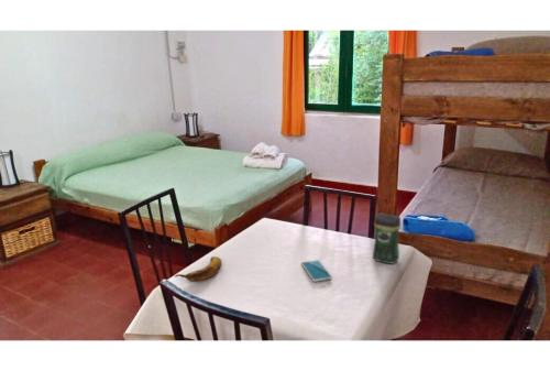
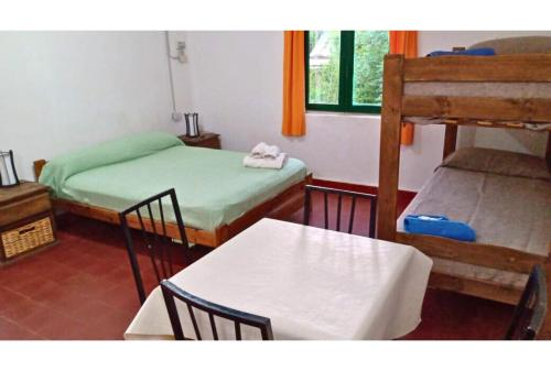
- coffee jar [372,211,402,265]
- smartphone [300,259,333,283]
- banana [174,255,223,283]
